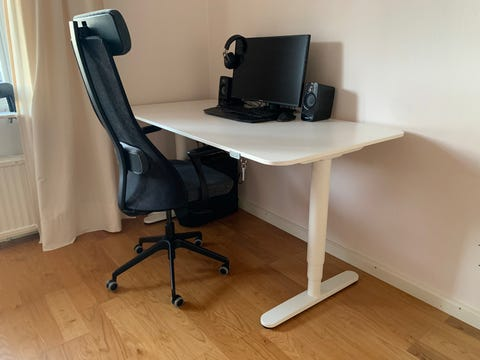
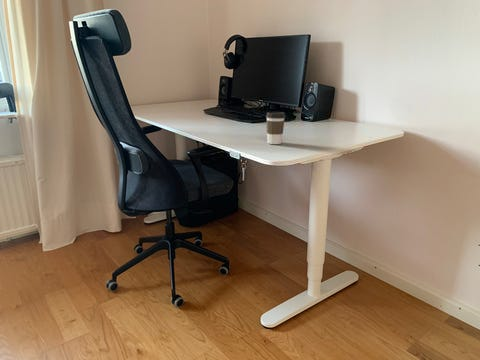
+ coffee cup [265,111,286,145]
